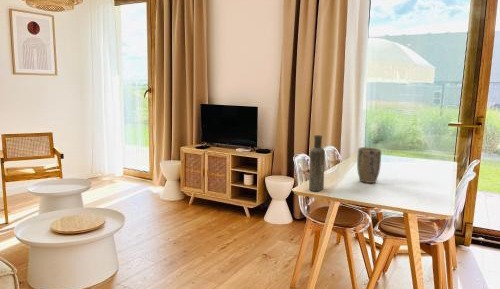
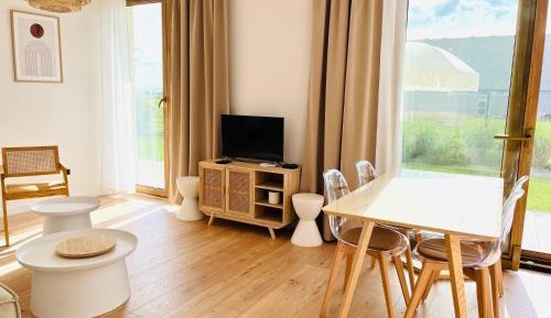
- plant pot [356,146,382,184]
- bottle [308,134,326,192]
